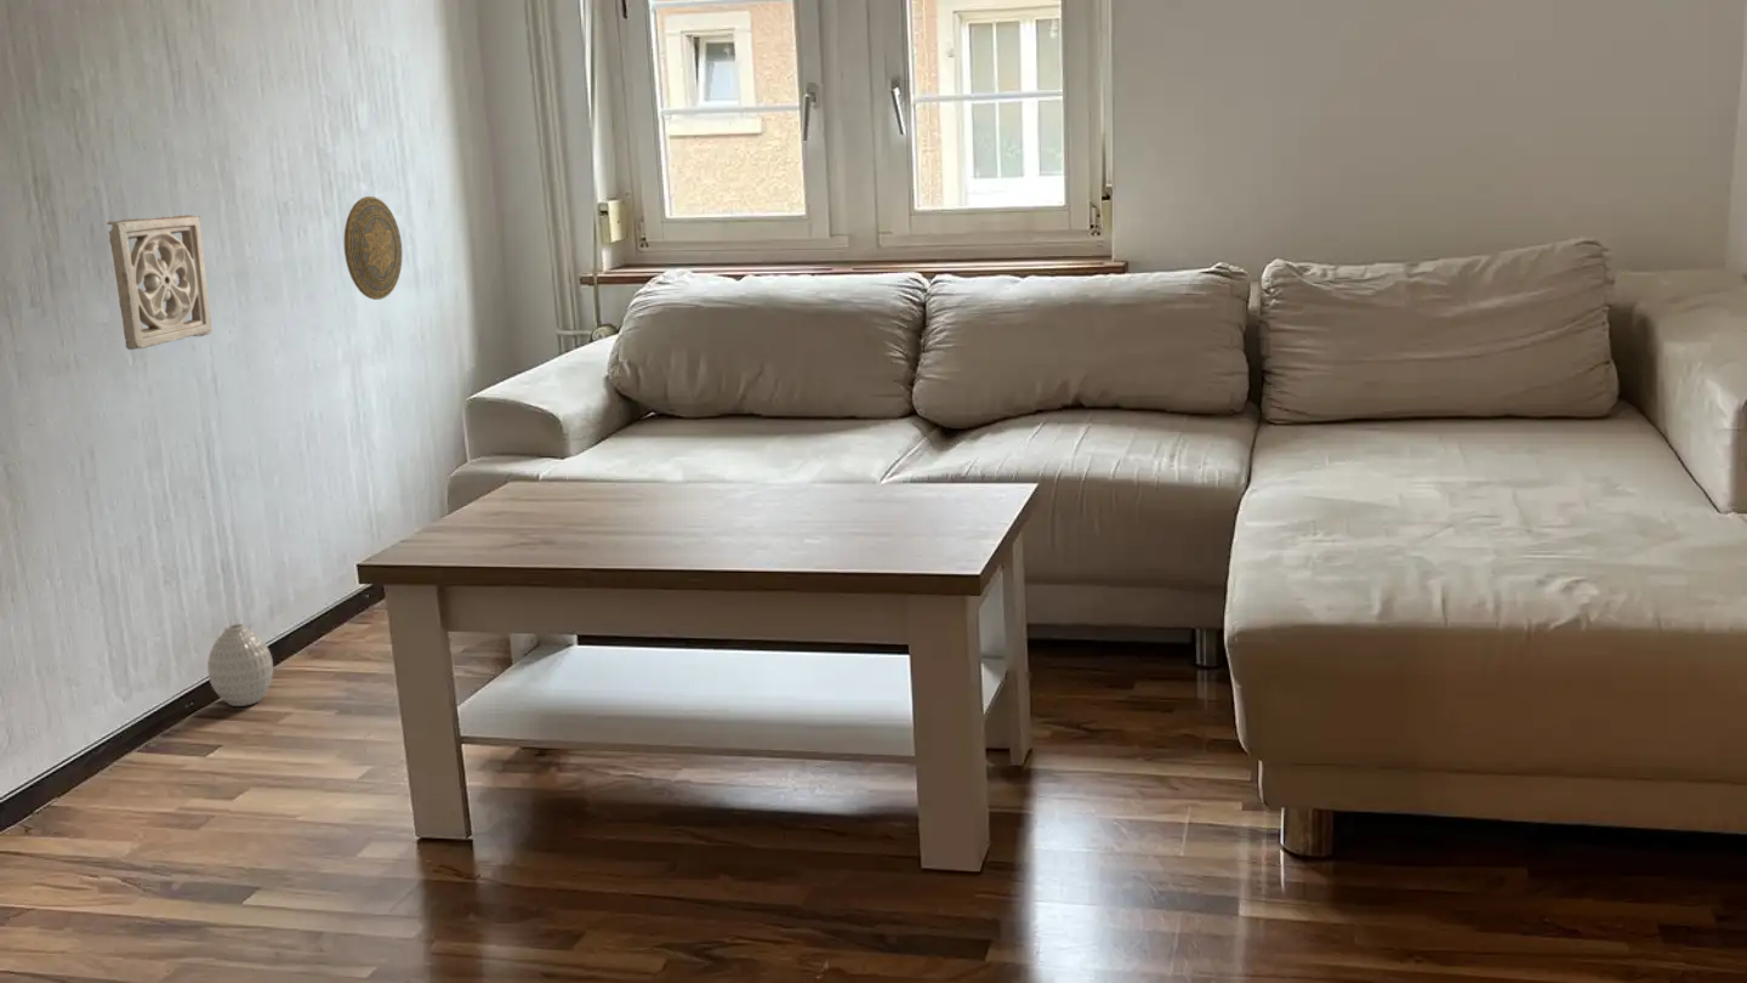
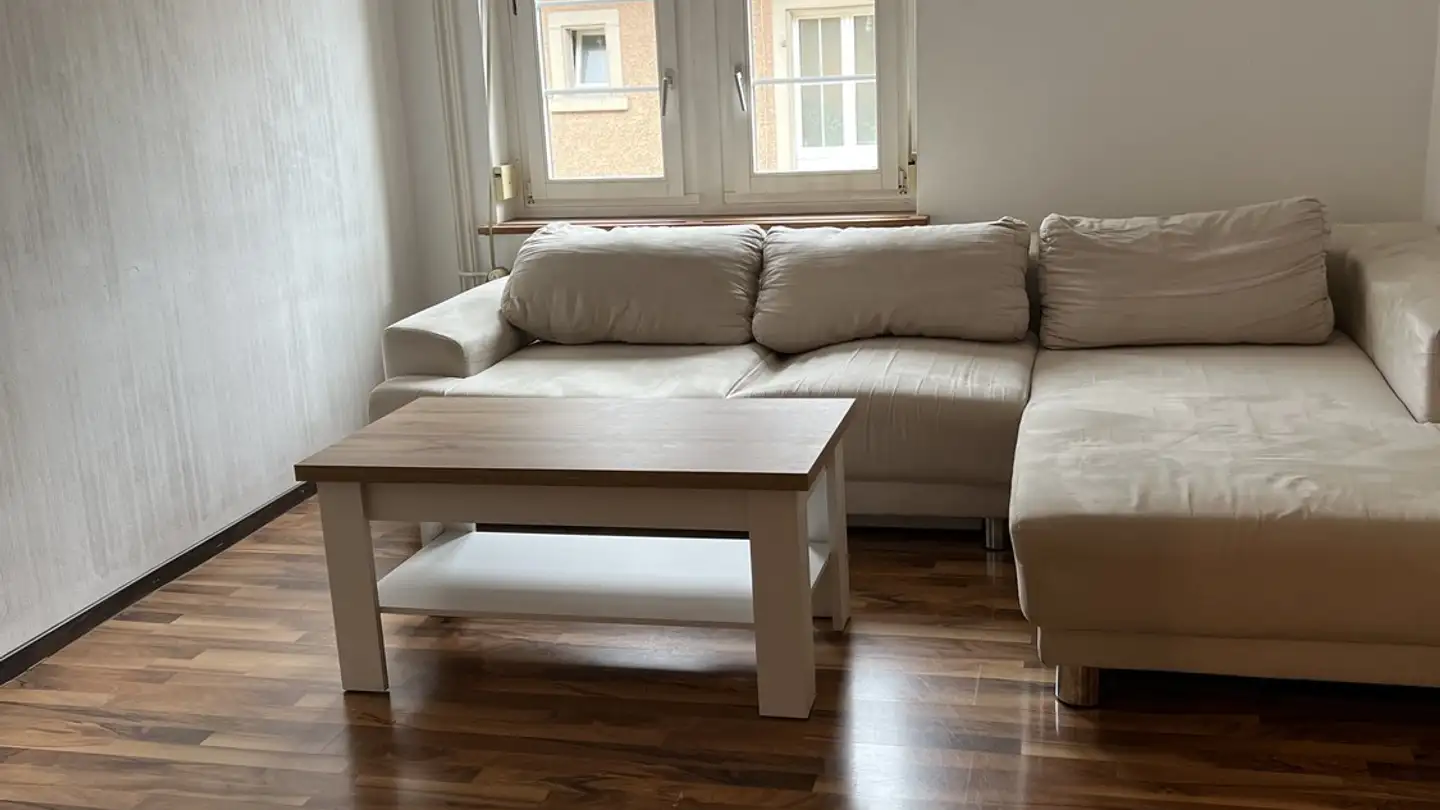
- vase [206,623,274,708]
- wall ornament [106,214,212,351]
- decorative plate [343,195,403,301]
